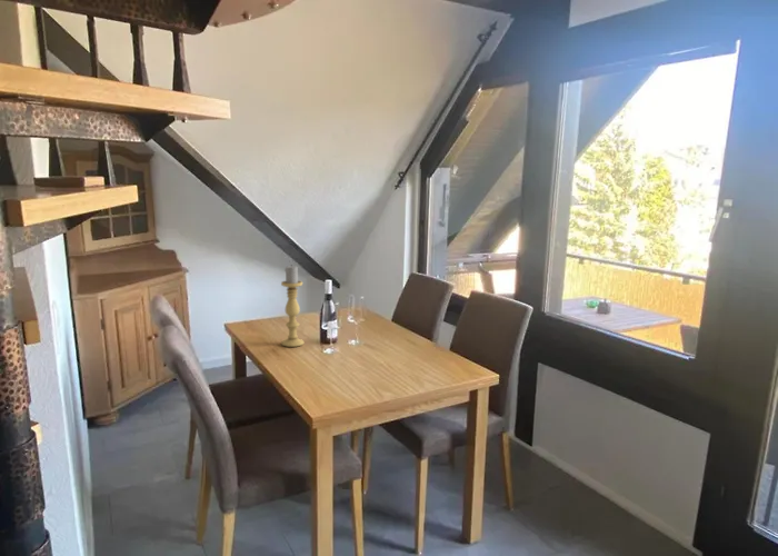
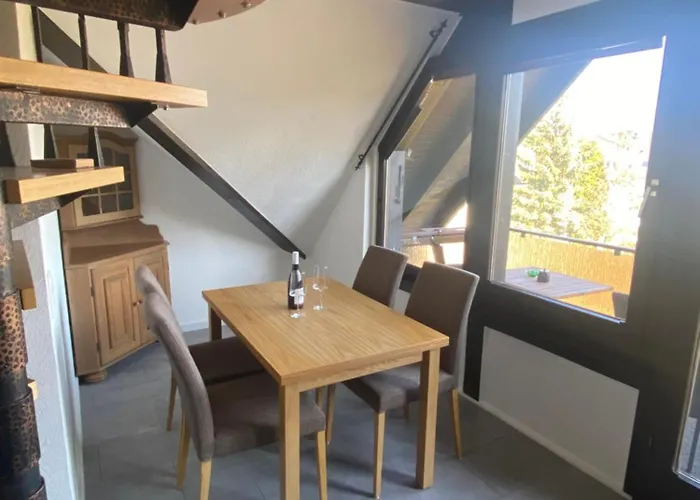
- candle holder [280,265,305,348]
